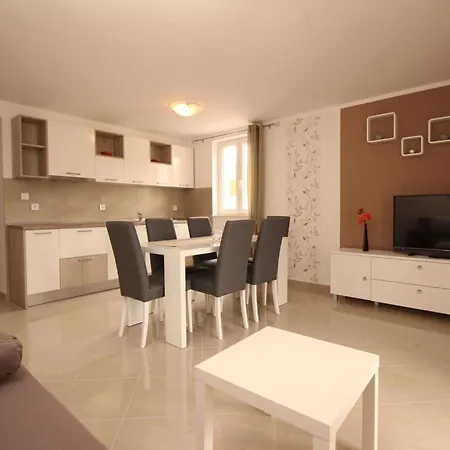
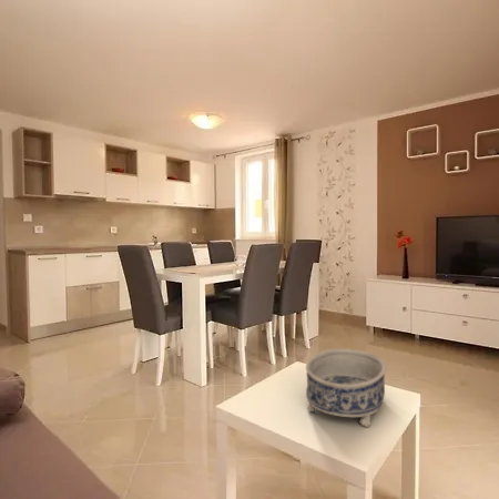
+ decorative bowl [305,348,388,428]
